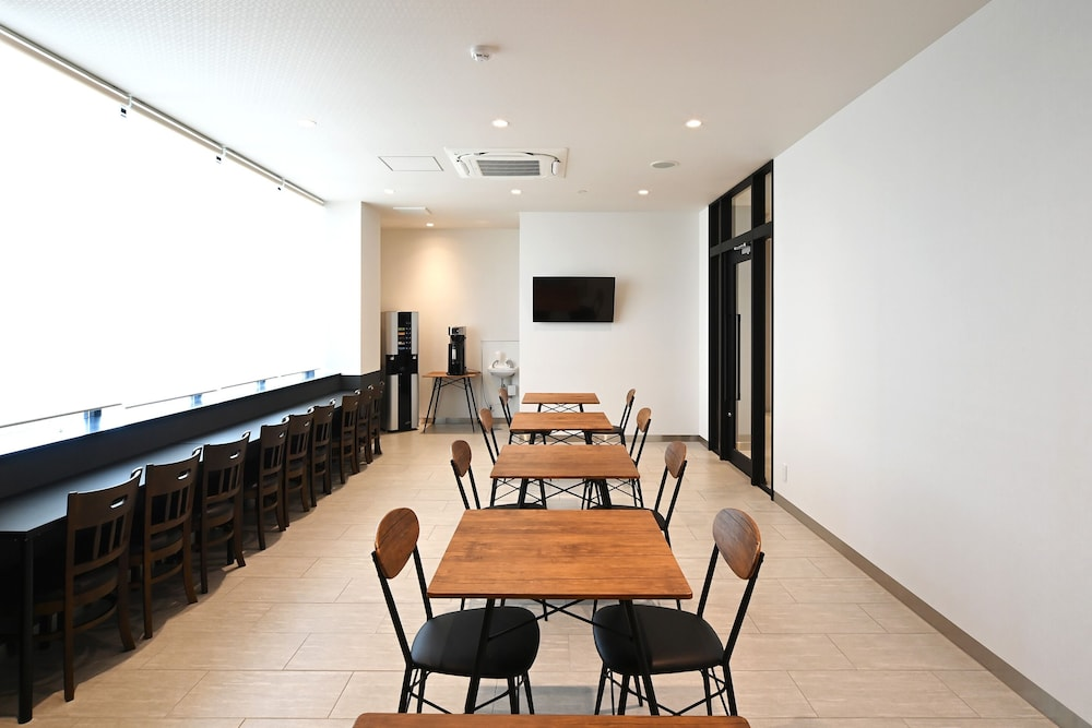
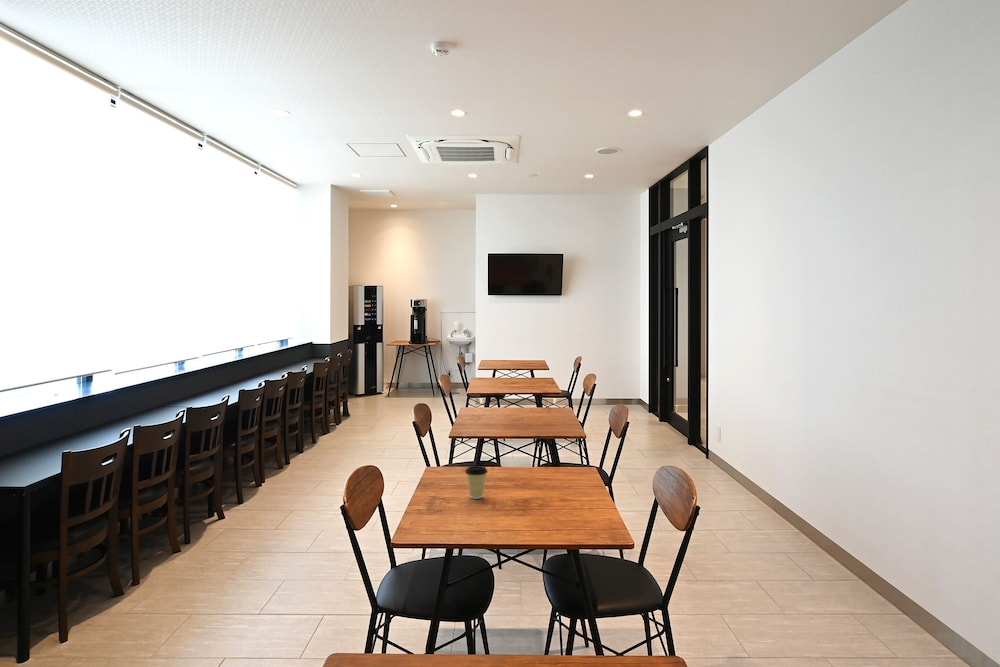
+ coffee cup [464,465,489,500]
